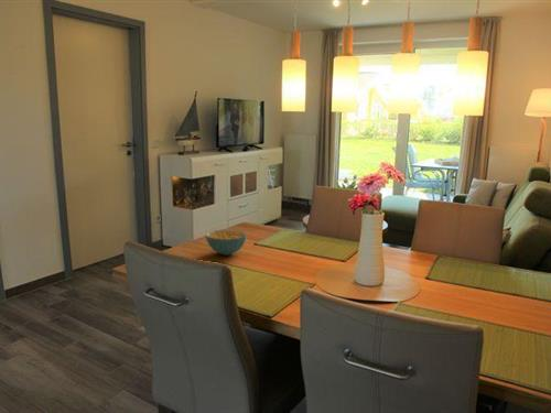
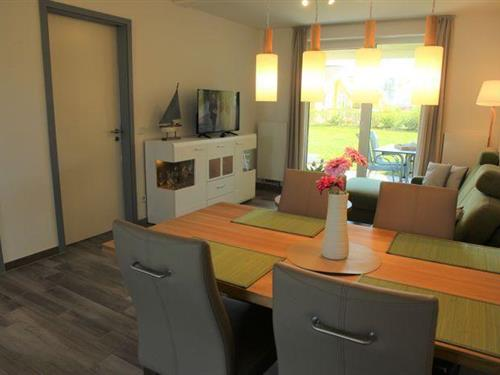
- cereal bowl [205,228,248,257]
